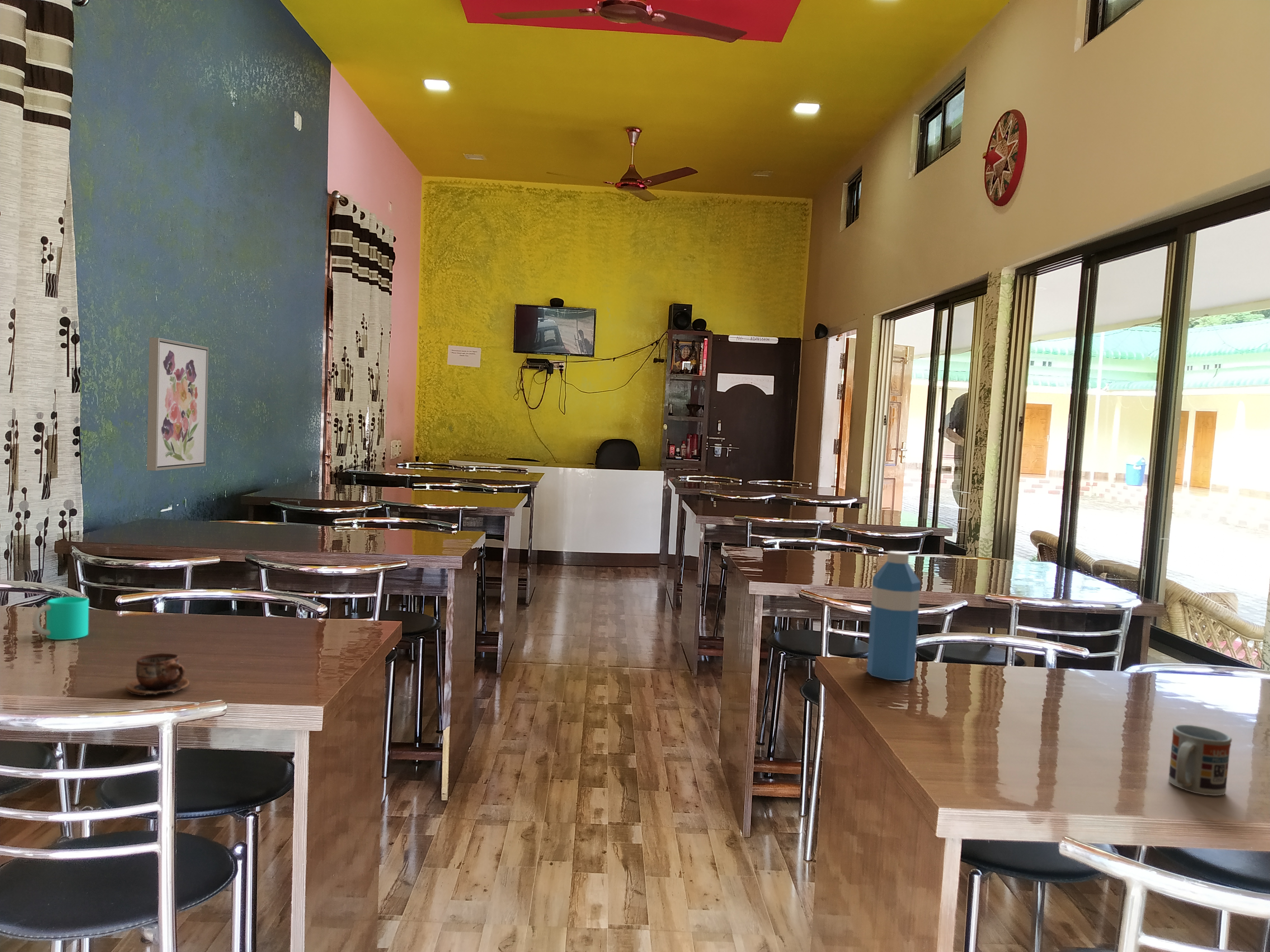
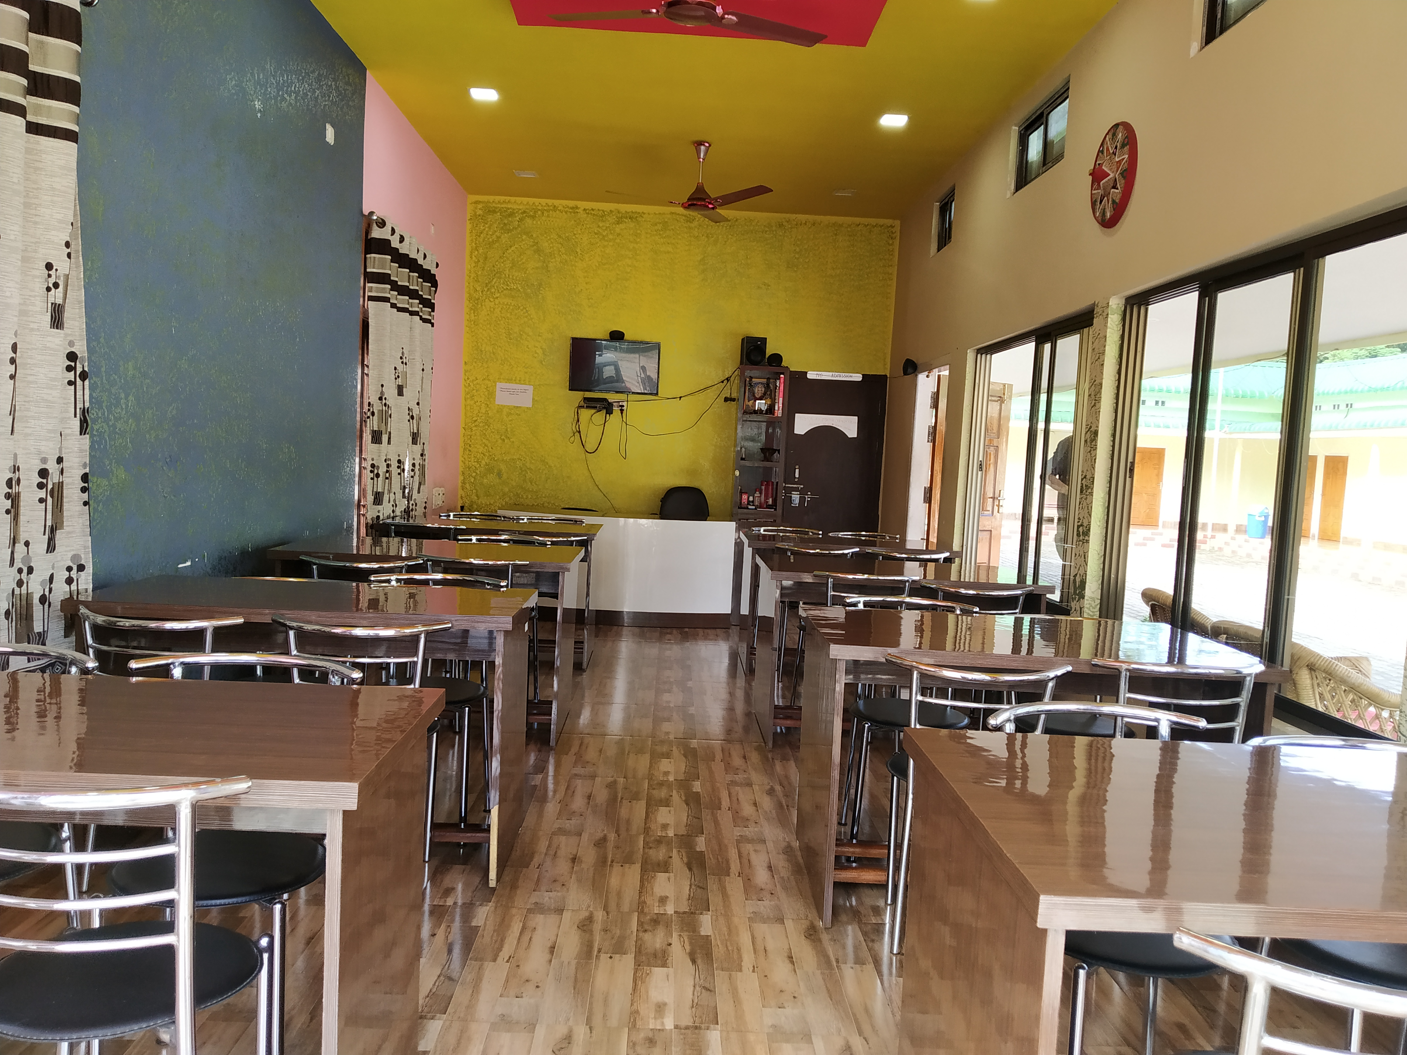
- wall art [146,337,209,471]
- cup [125,653,190,696]
- cup [32,596,89,640]
- water bottle [866,551,921,681]
- cup [1168,724,1232,796]
